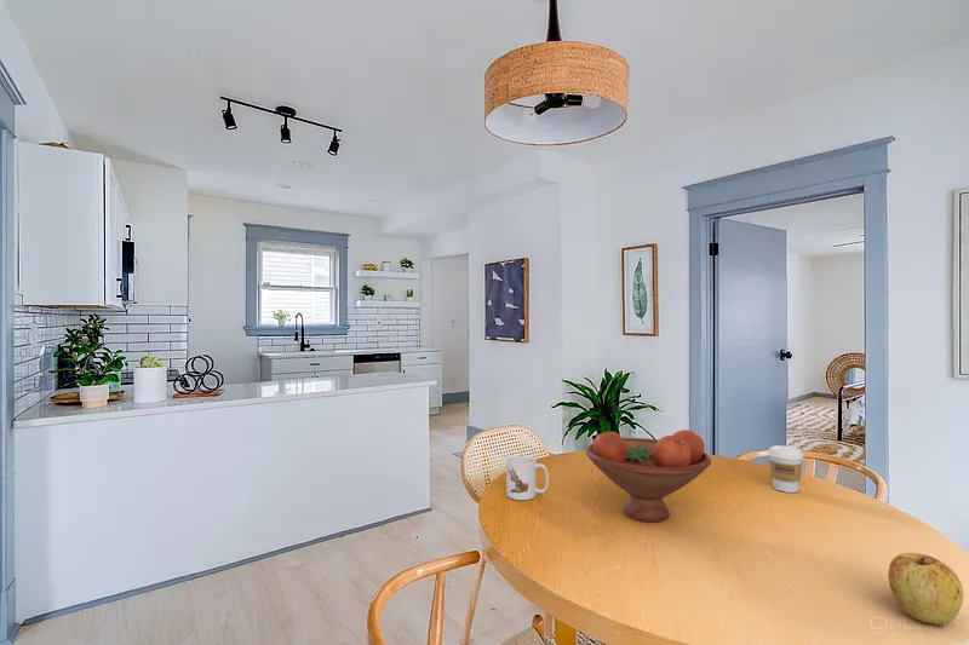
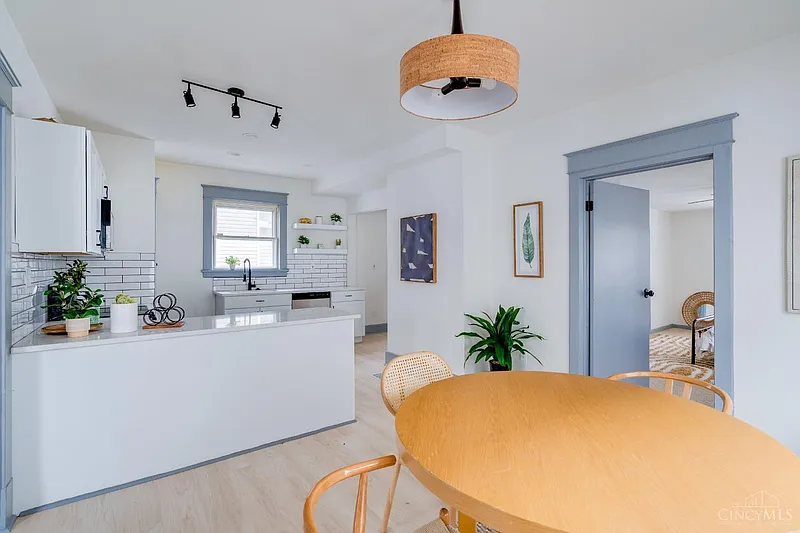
- apple [887,552,964,626]
- mug [505,455,550,501]
- fruit bowl [585,428,712,523]
- coffee cup [767,444,804,494]
